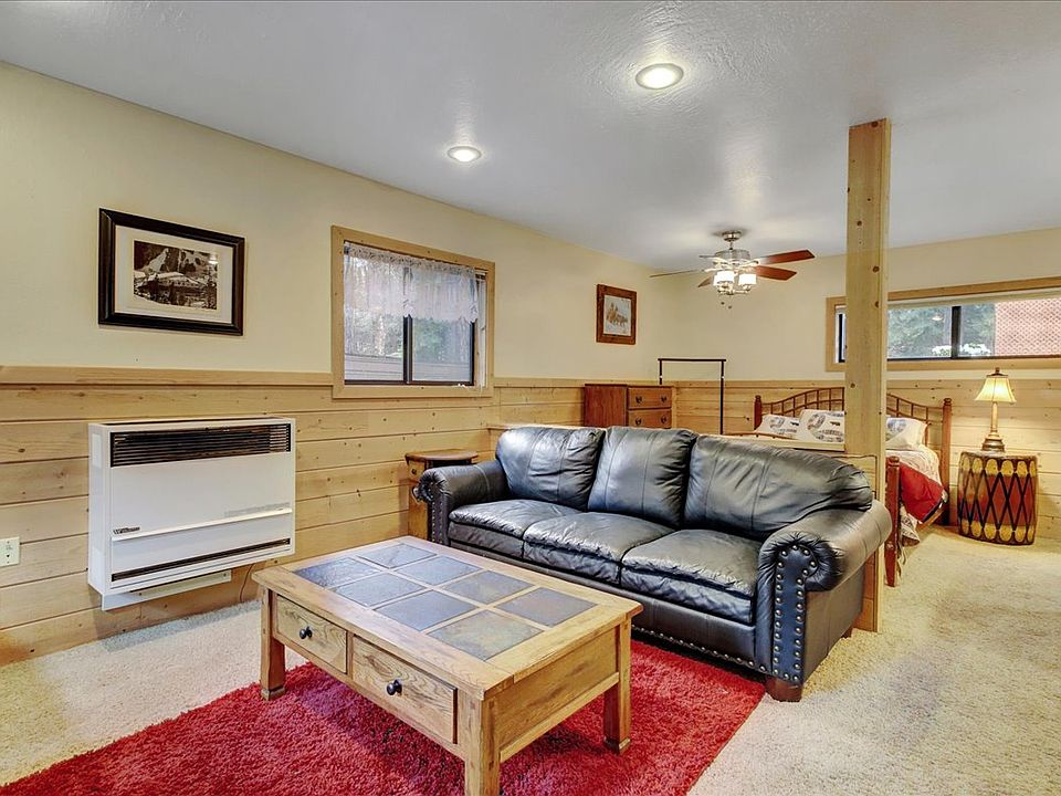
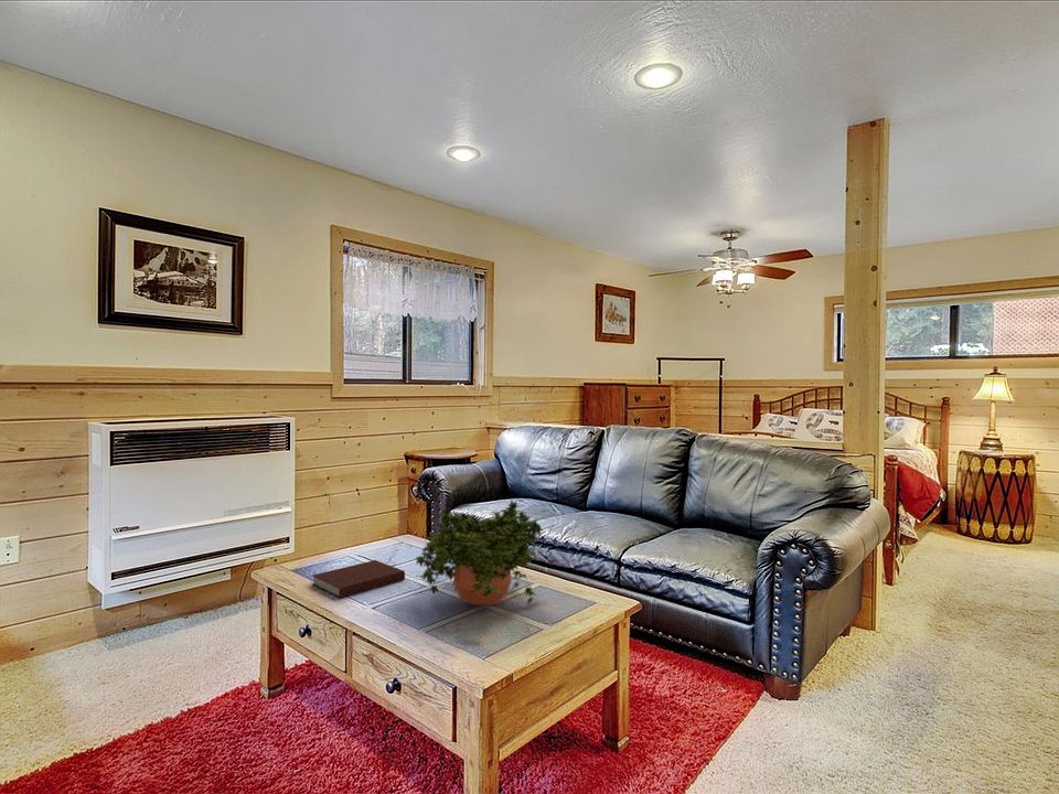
+ notebook [311,559,406,599]
+ potted plant [414,498,545,607]
